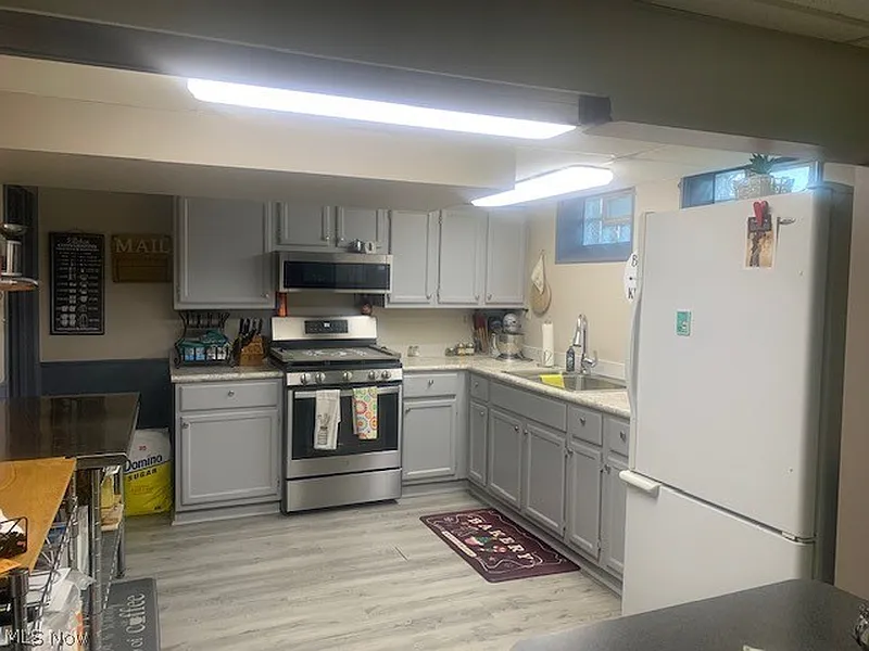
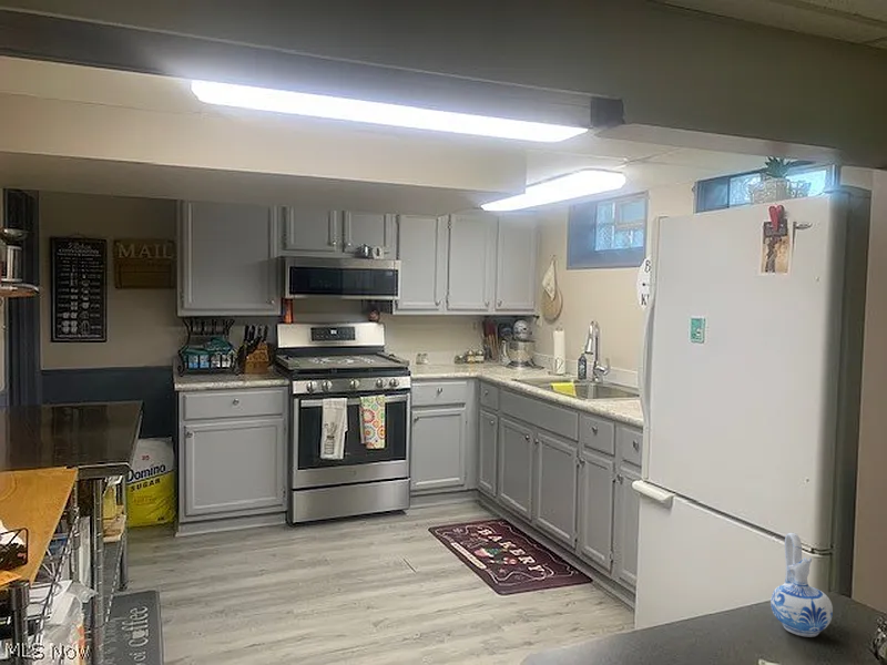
+ ceramic pitcher [769,532,834,638]
